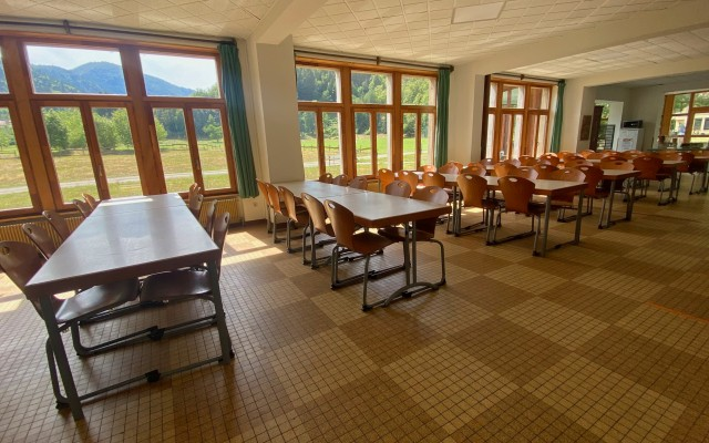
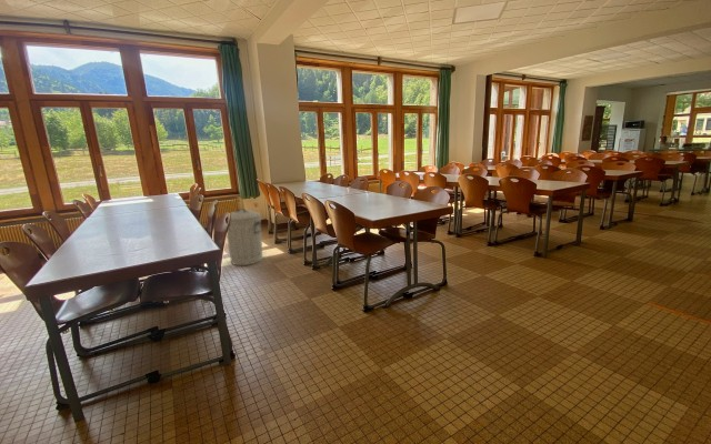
+ trash can [226,208,264,266]
